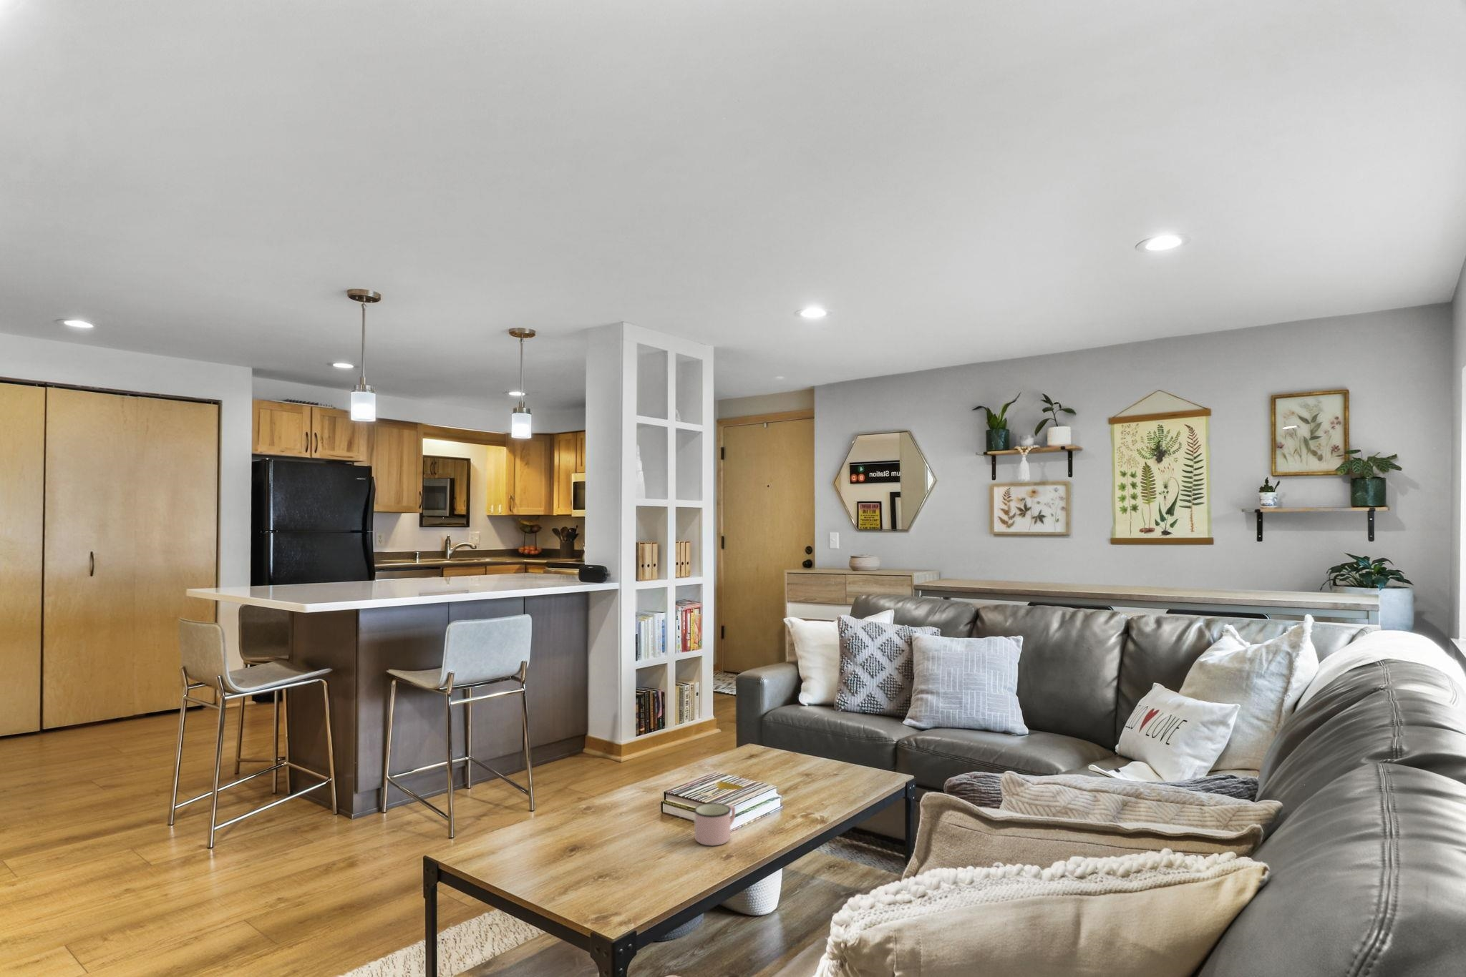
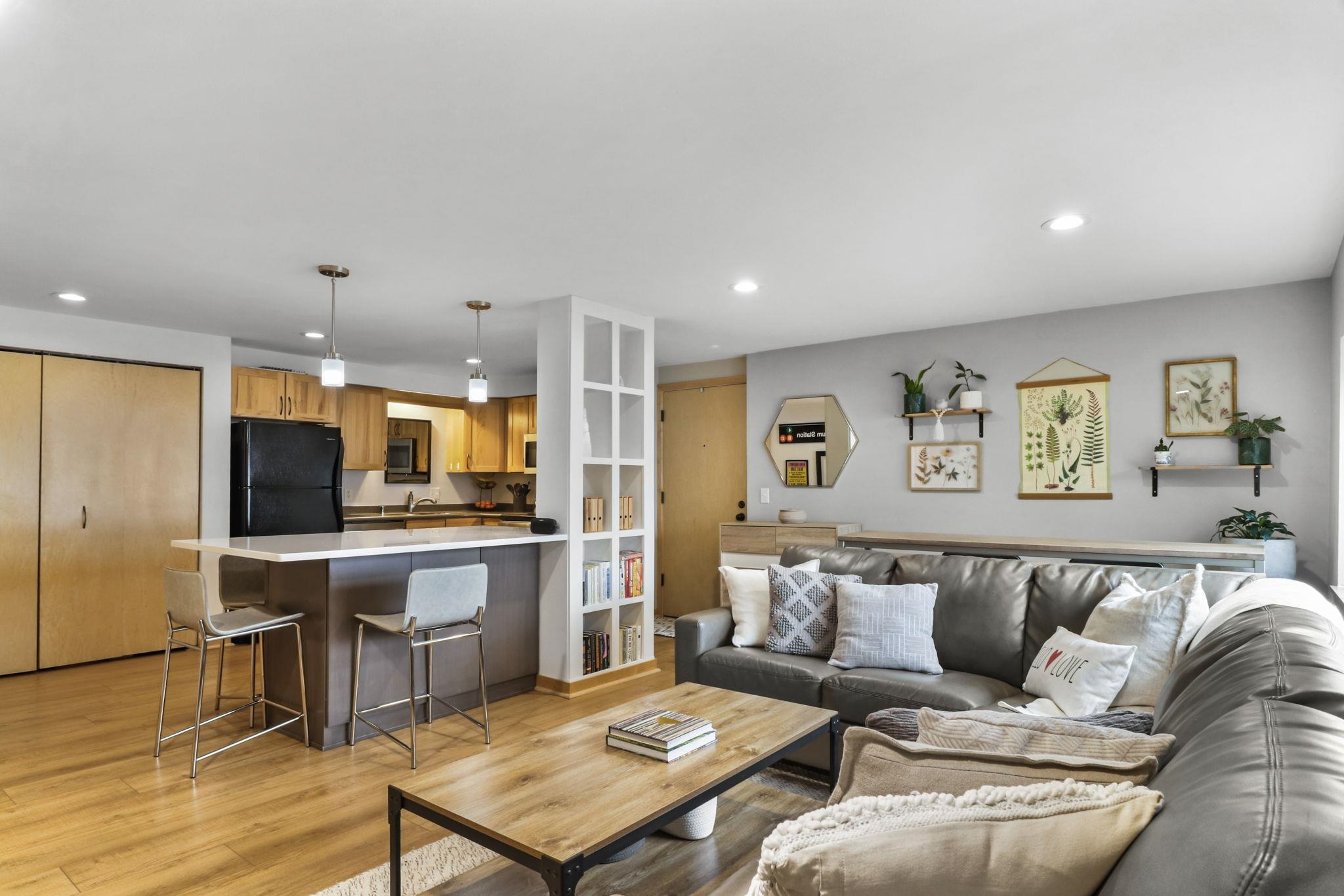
- mug [694,801,736,847]
